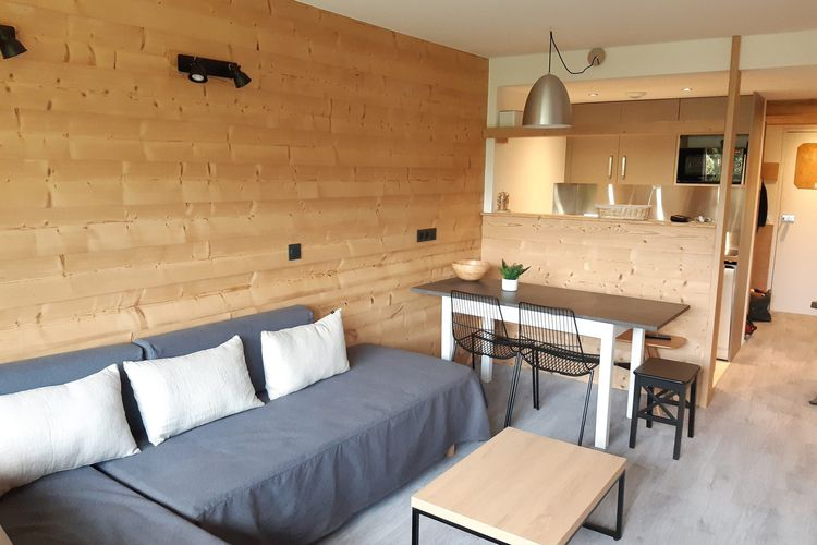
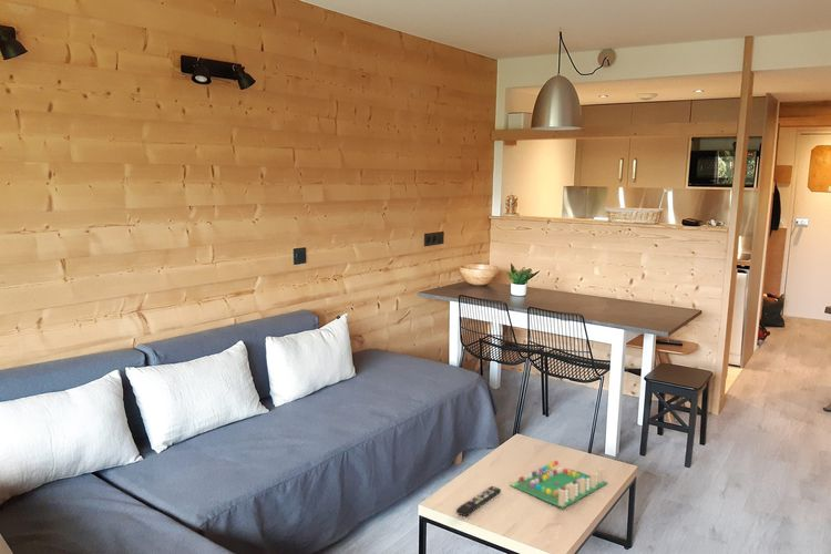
+ remote control [455,485,502,517]
+ board game [509,459,609,509]
